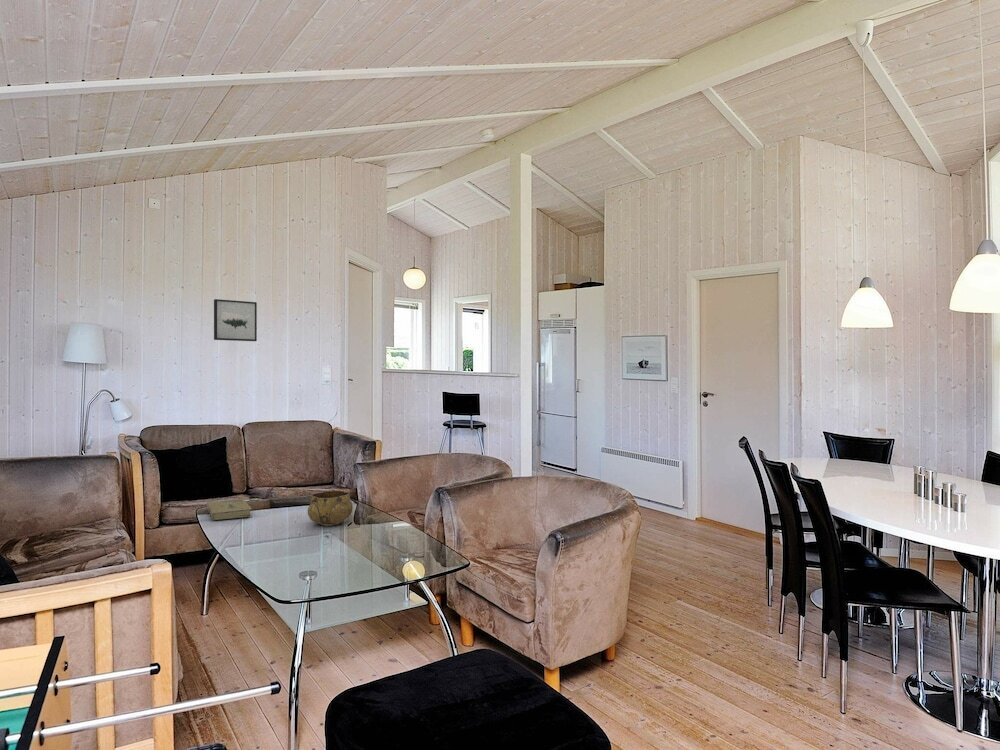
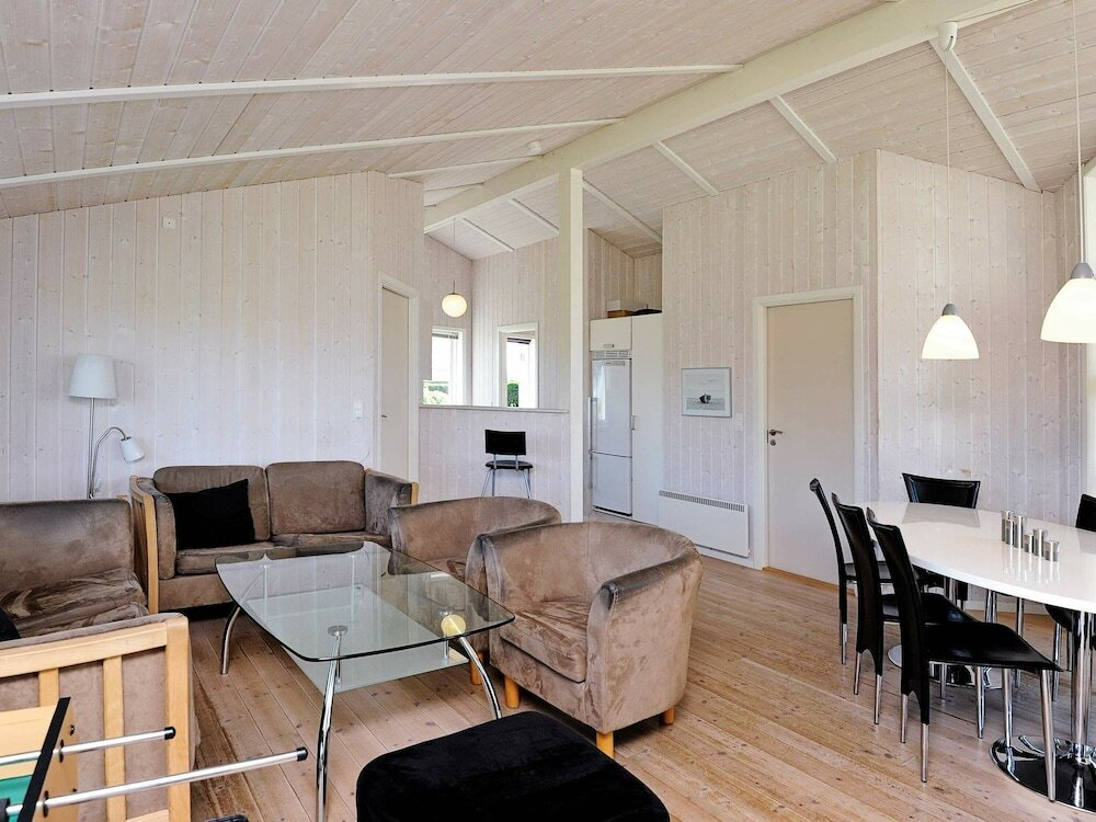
- wall art [213,298,258,342]
- decorative bowl [307,490,354,527]
- book [206,498,253,521]
